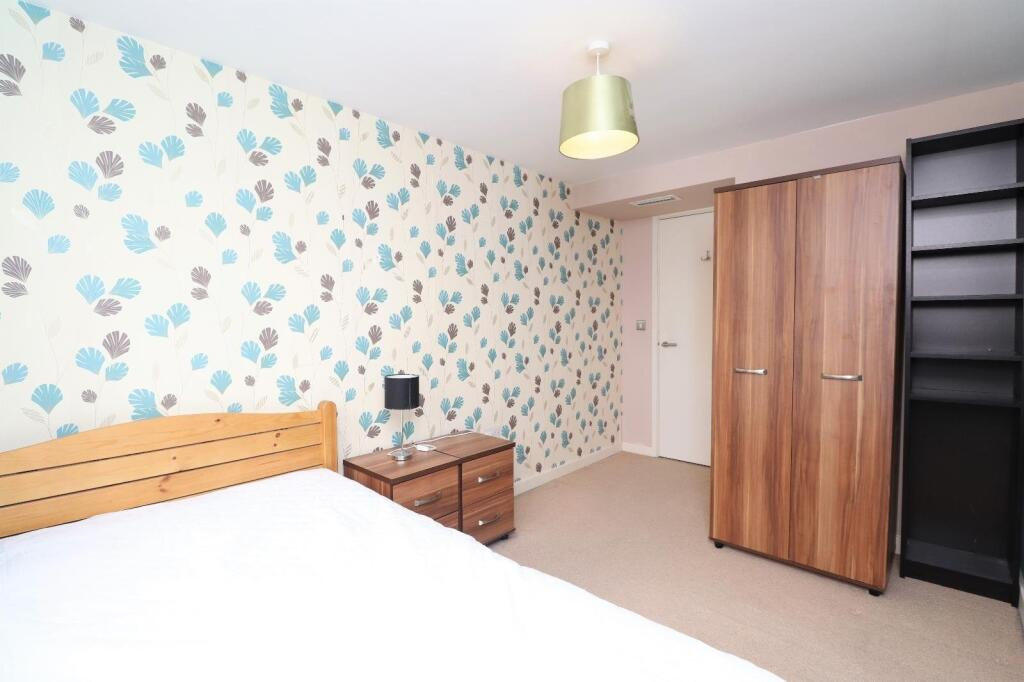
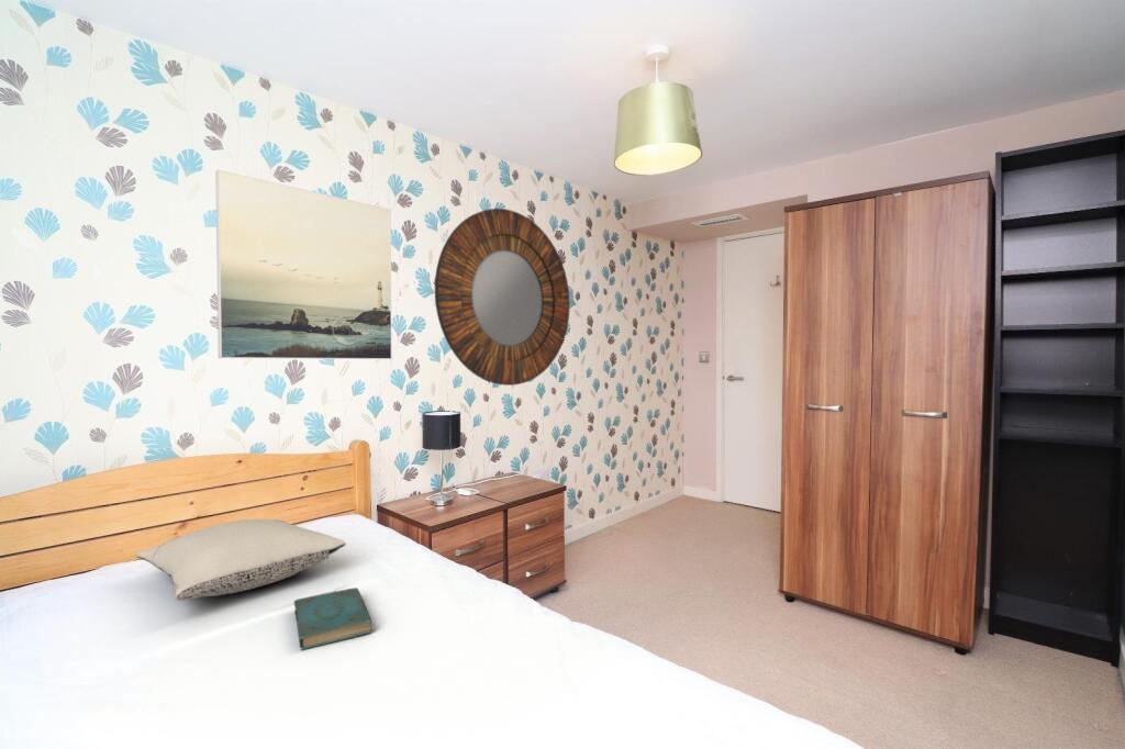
+ book [293,586,375,650]
+ pillow [134,518,347,602]
+ home mirror [434,208,571,387]
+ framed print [214,169,393,360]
